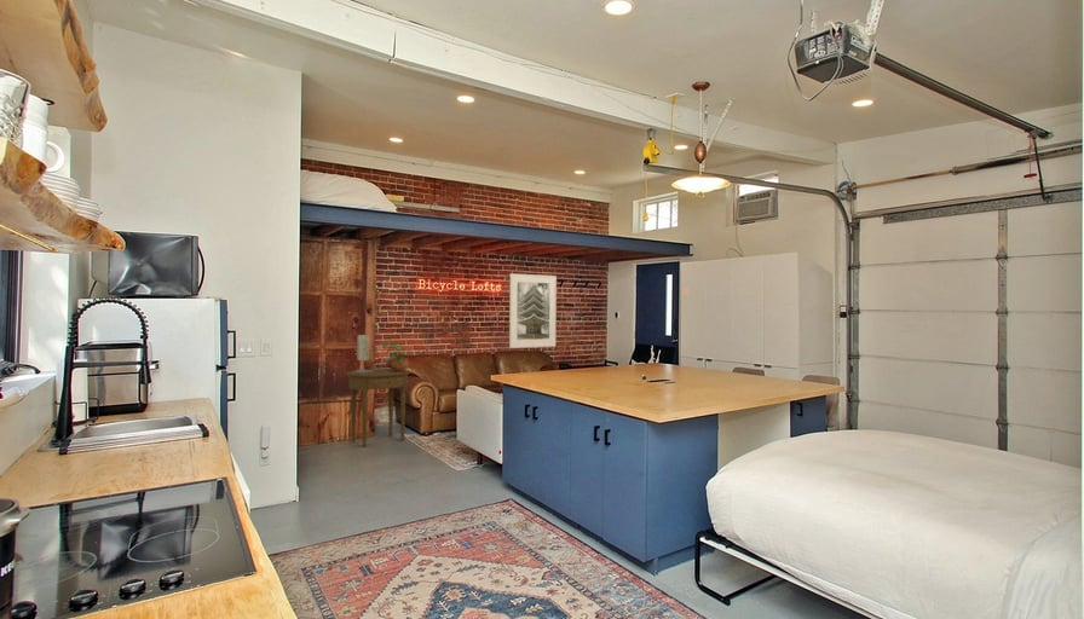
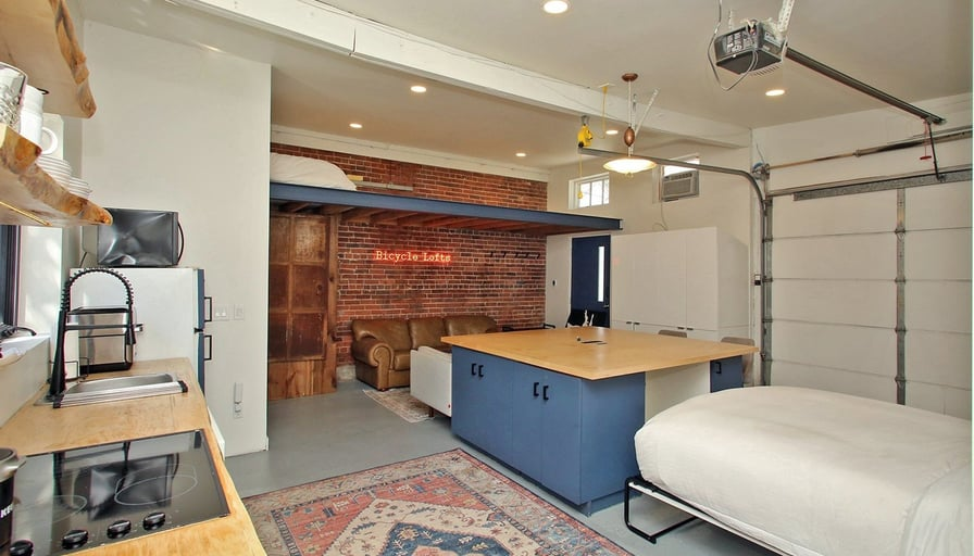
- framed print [508,272,558,349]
- table lamp [352,334,374,374]
- potted plant [381,339,411,372]
- side table [345,368,411,449]
